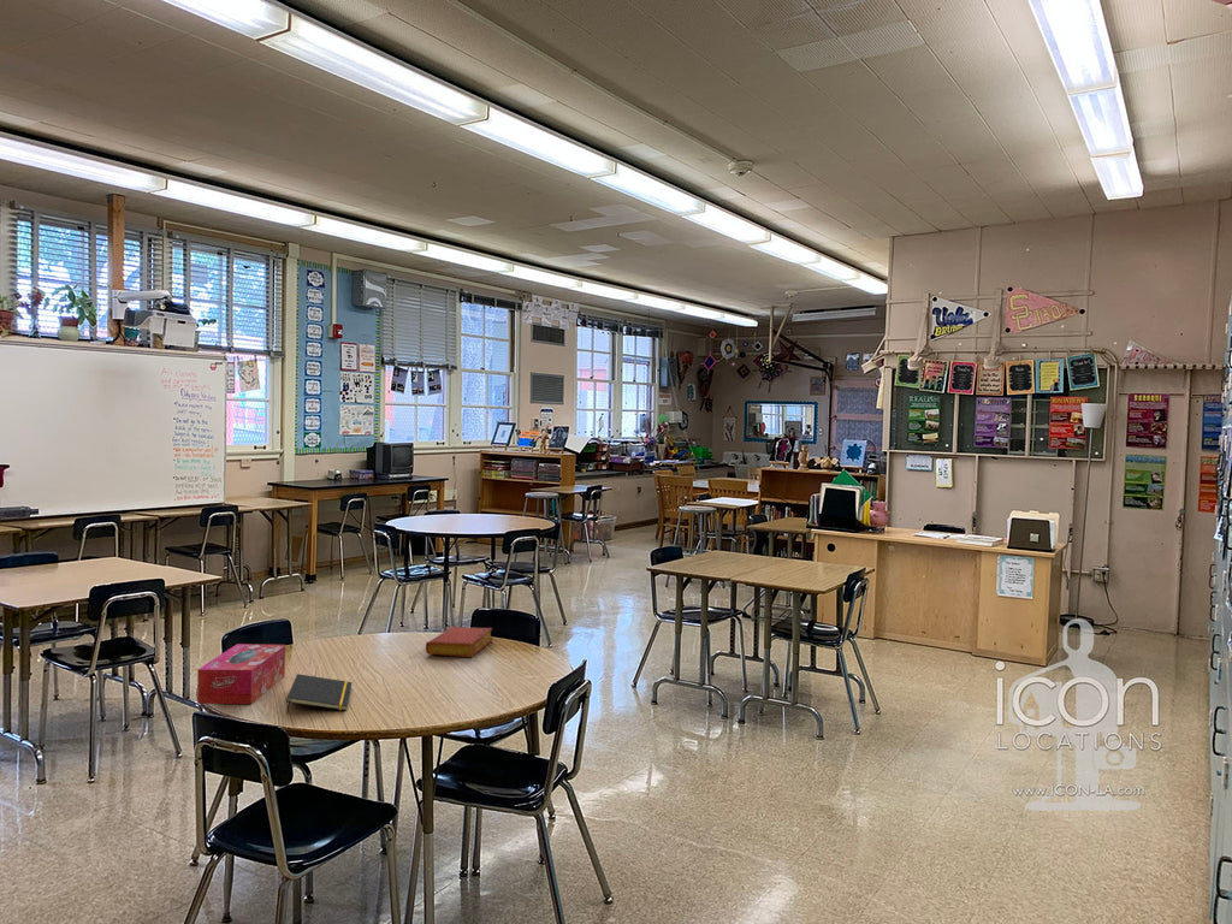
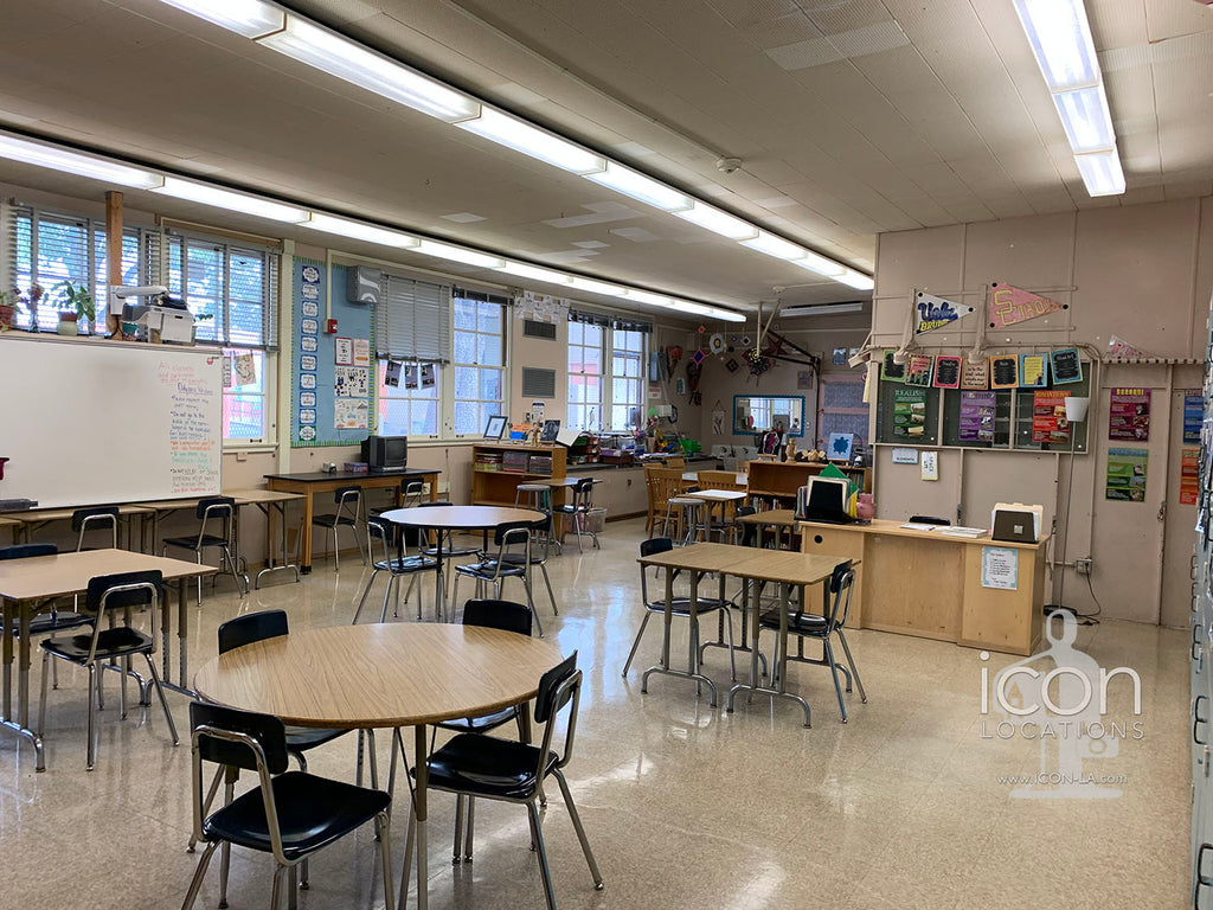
- book [425,626,493,658]
- tissue box [196,642,286,705]
- notepad [285,673,354,716]
